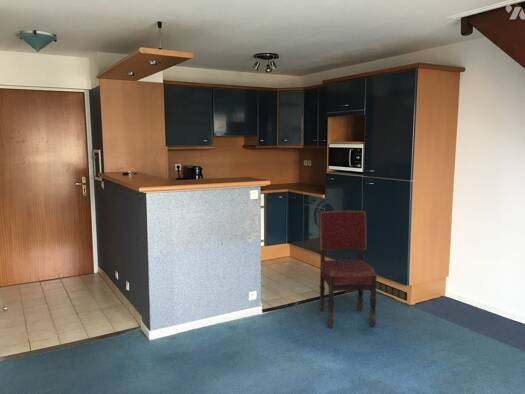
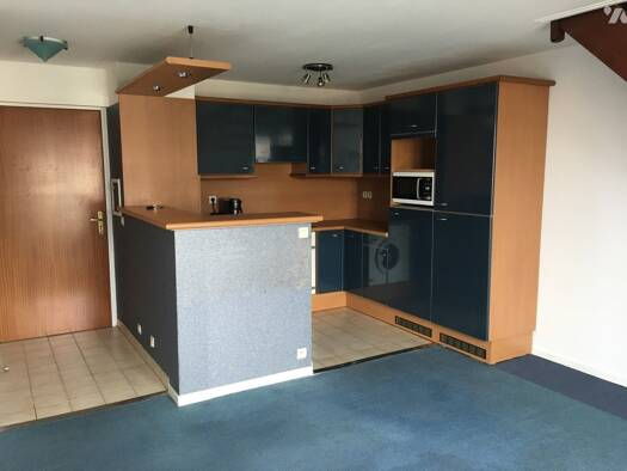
- dining chair [318,210,378,329]
